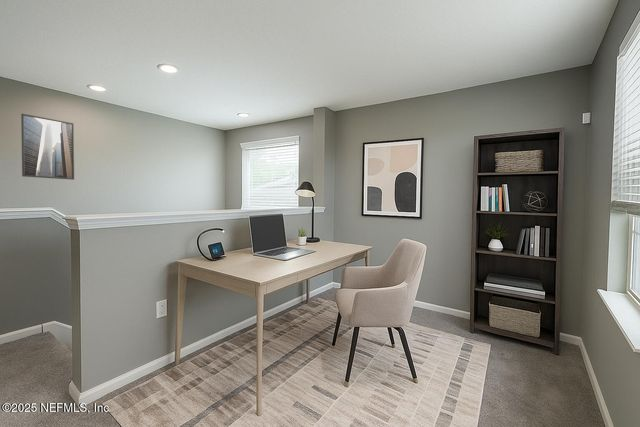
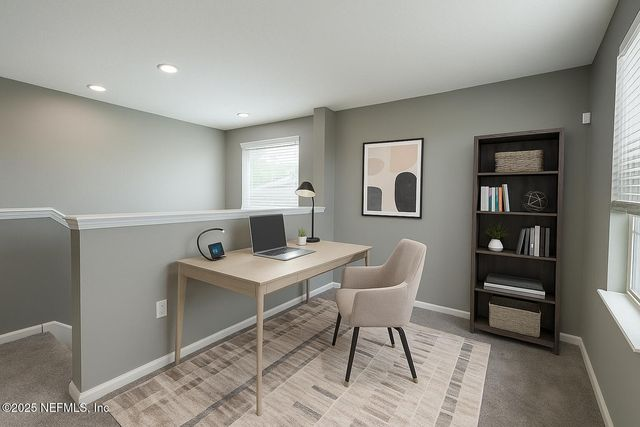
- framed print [20,113,75,181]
